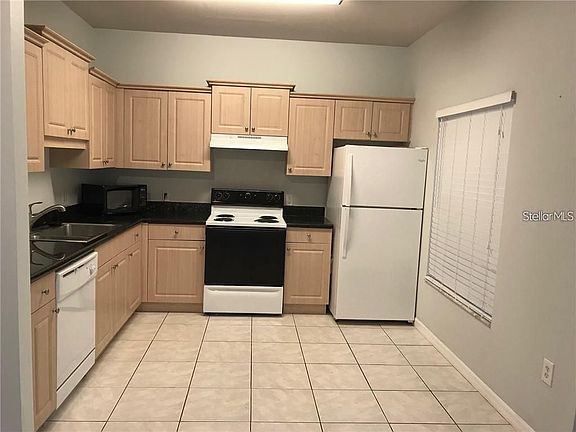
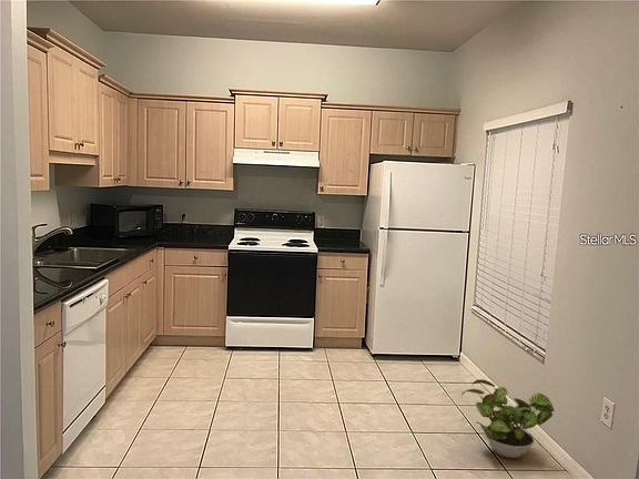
+ potted plant [460,378,556,459]
